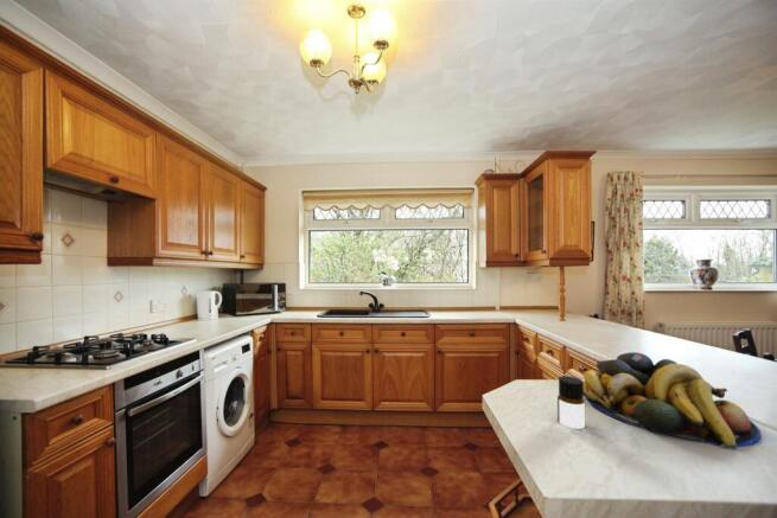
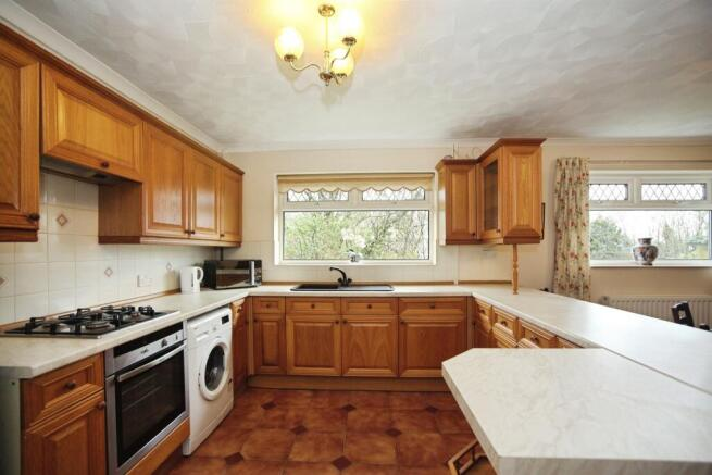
- fruit bowl [582,351,763,450]
- bottle [556,375,586,430]
